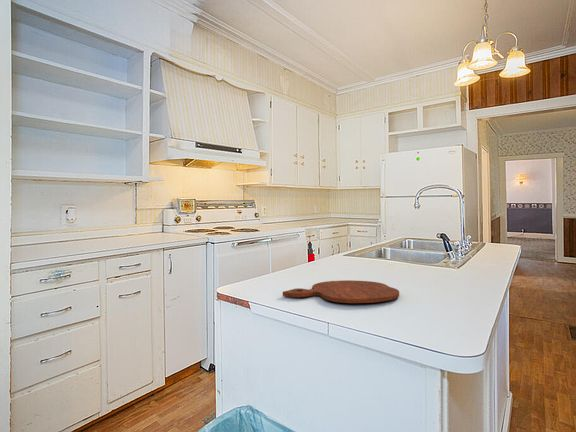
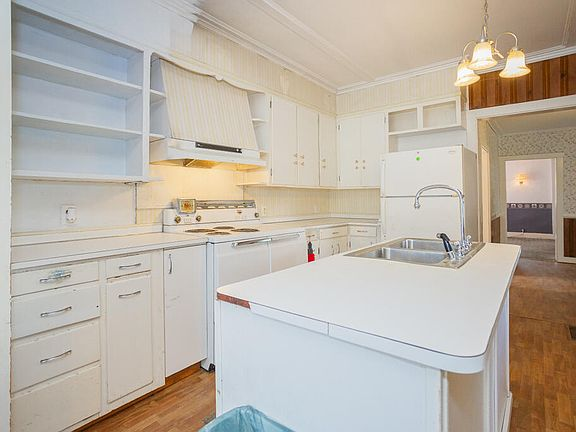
- cutting board [282,279,400,304]
